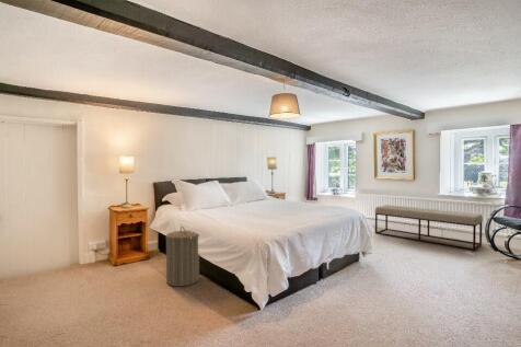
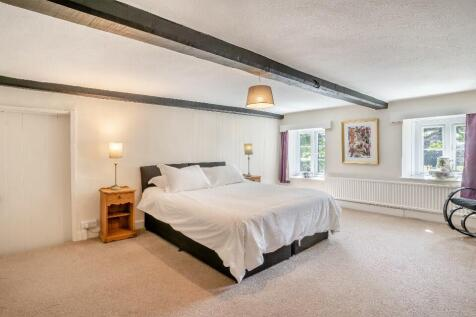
- bench [374,204,484,252]
- laundry hamper [165,225,200,288]
